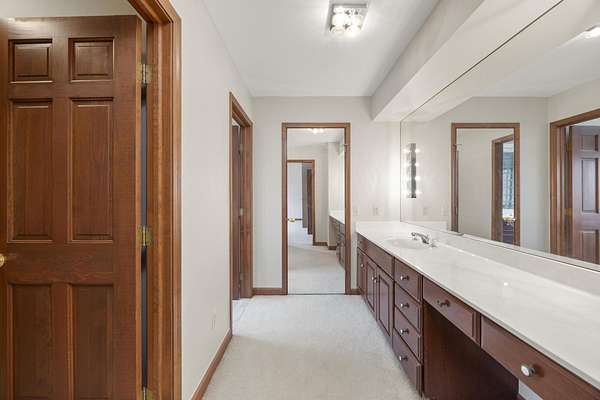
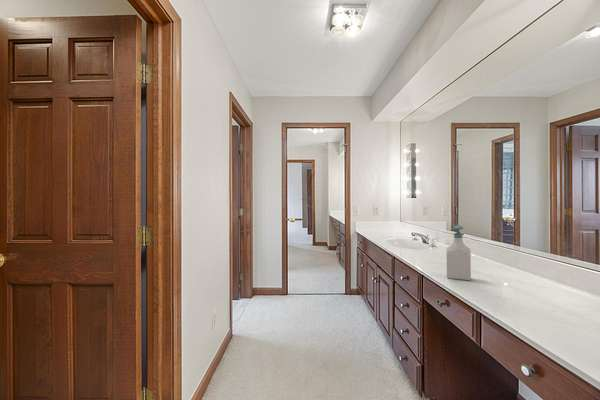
+ soap bottle [446,224,472,281]
